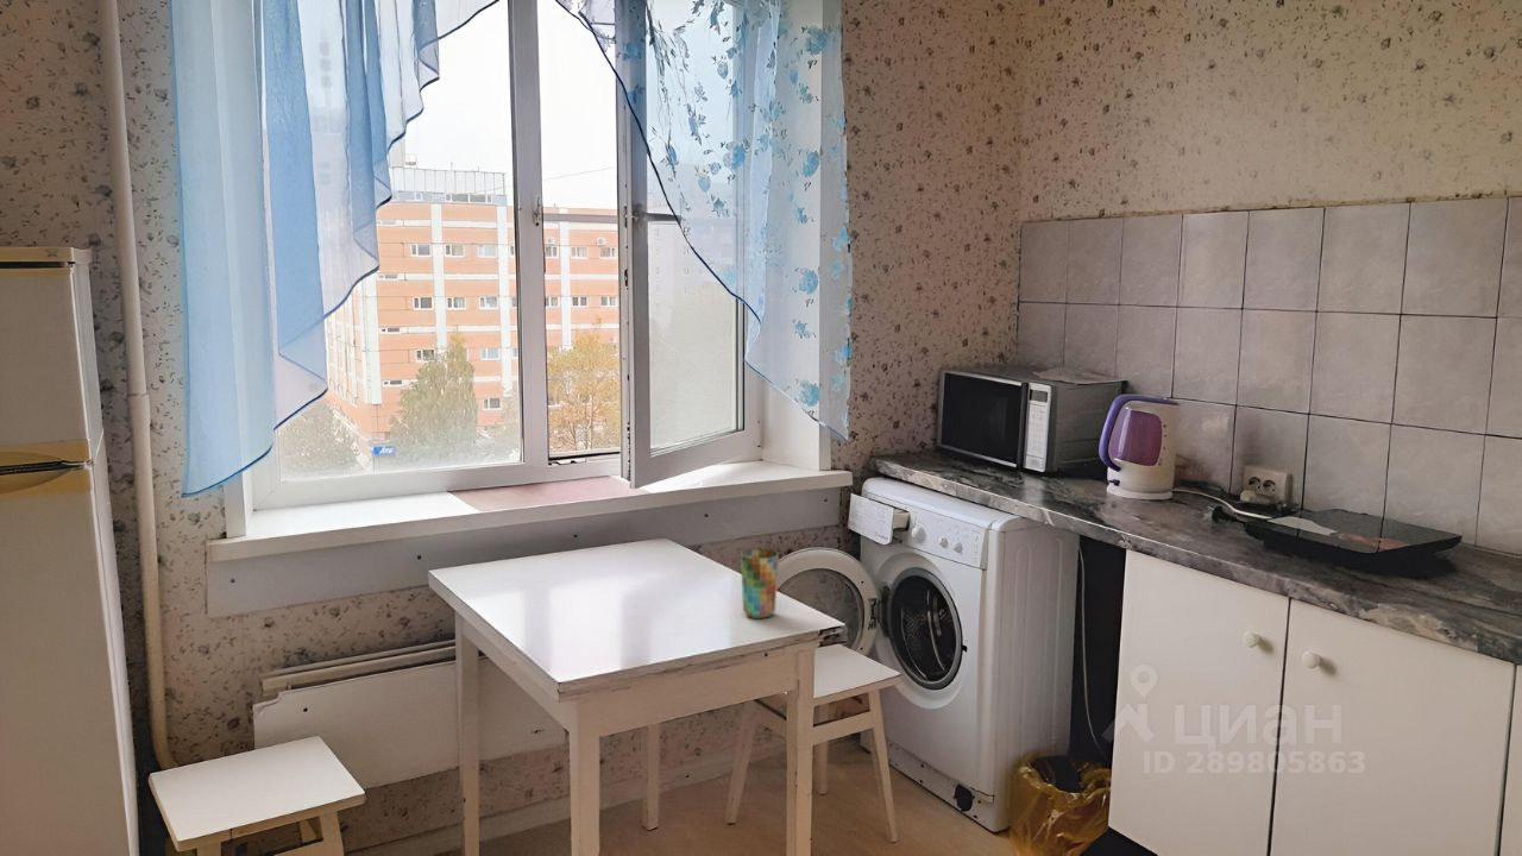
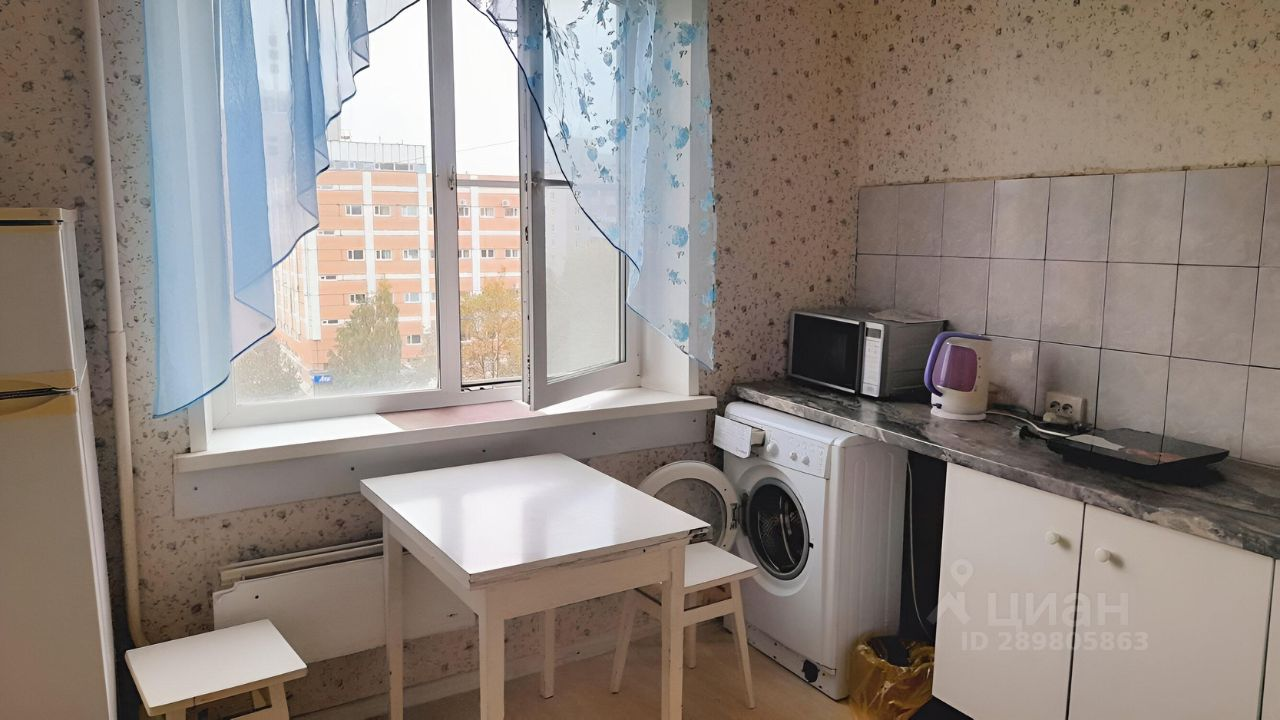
- cup [740,548,780,619]
